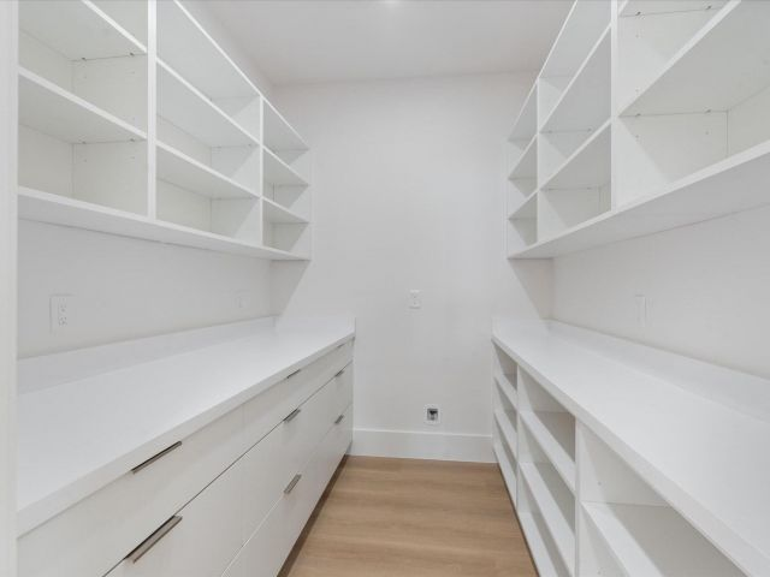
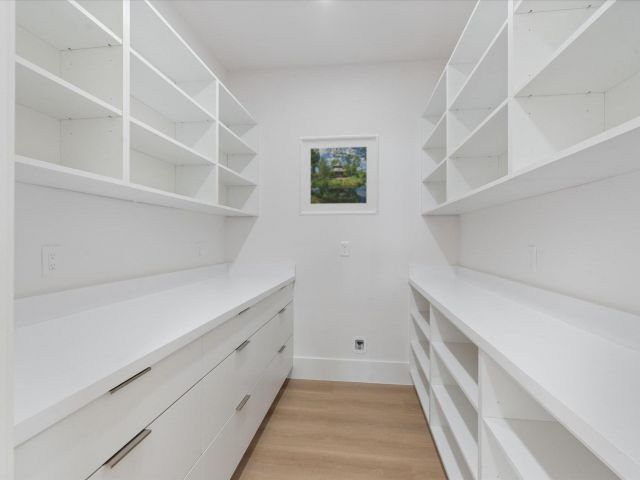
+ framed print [298,133,380,217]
